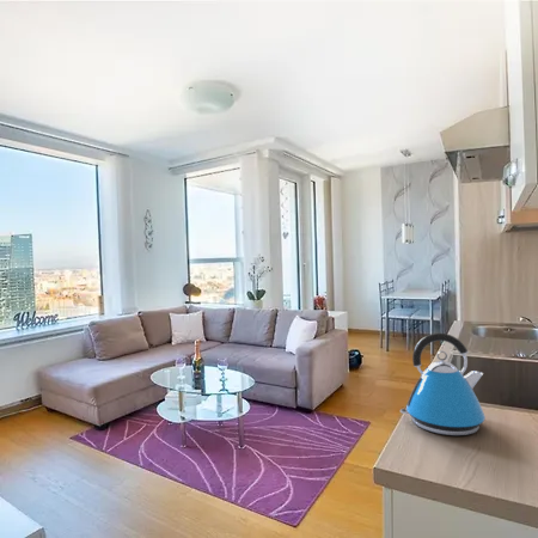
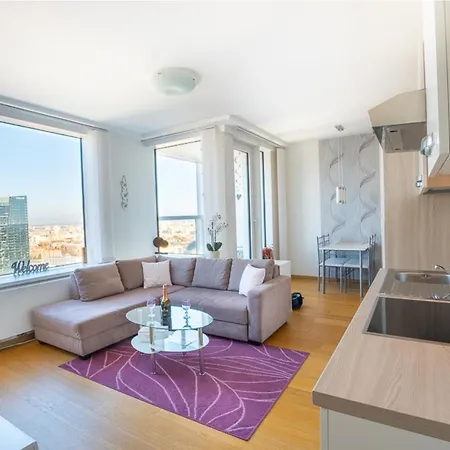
- kettle [399,332,487,436]
